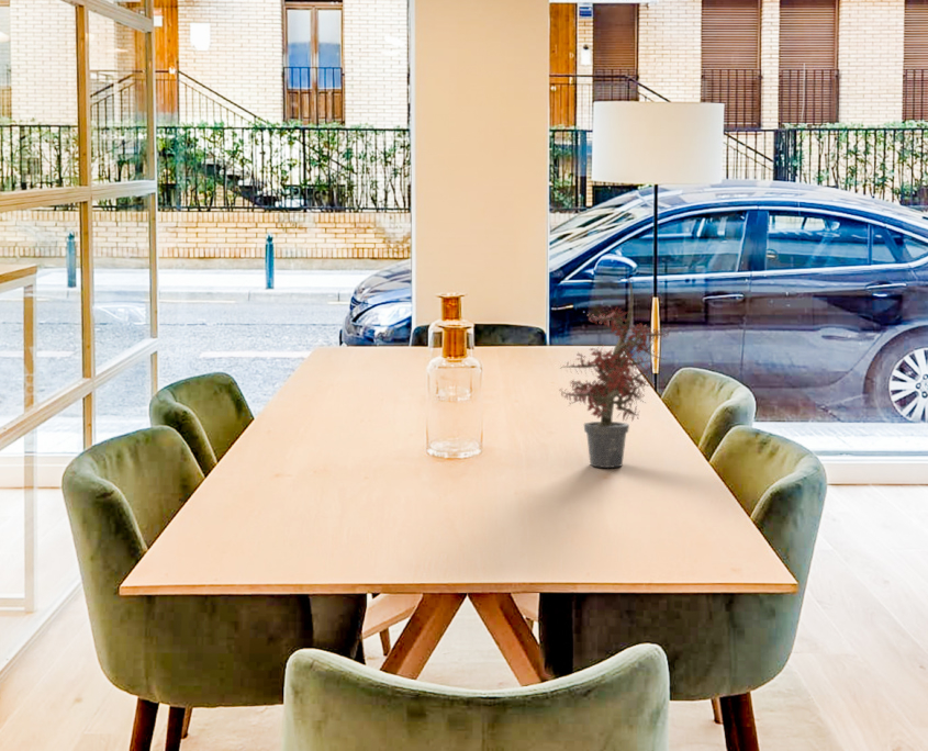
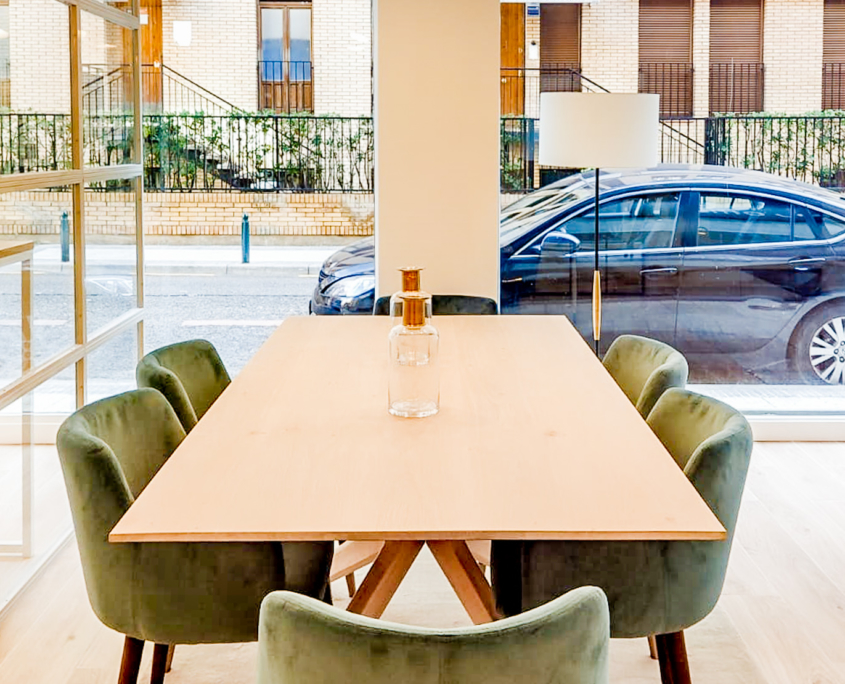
- potted plant [558,277,670,469]
